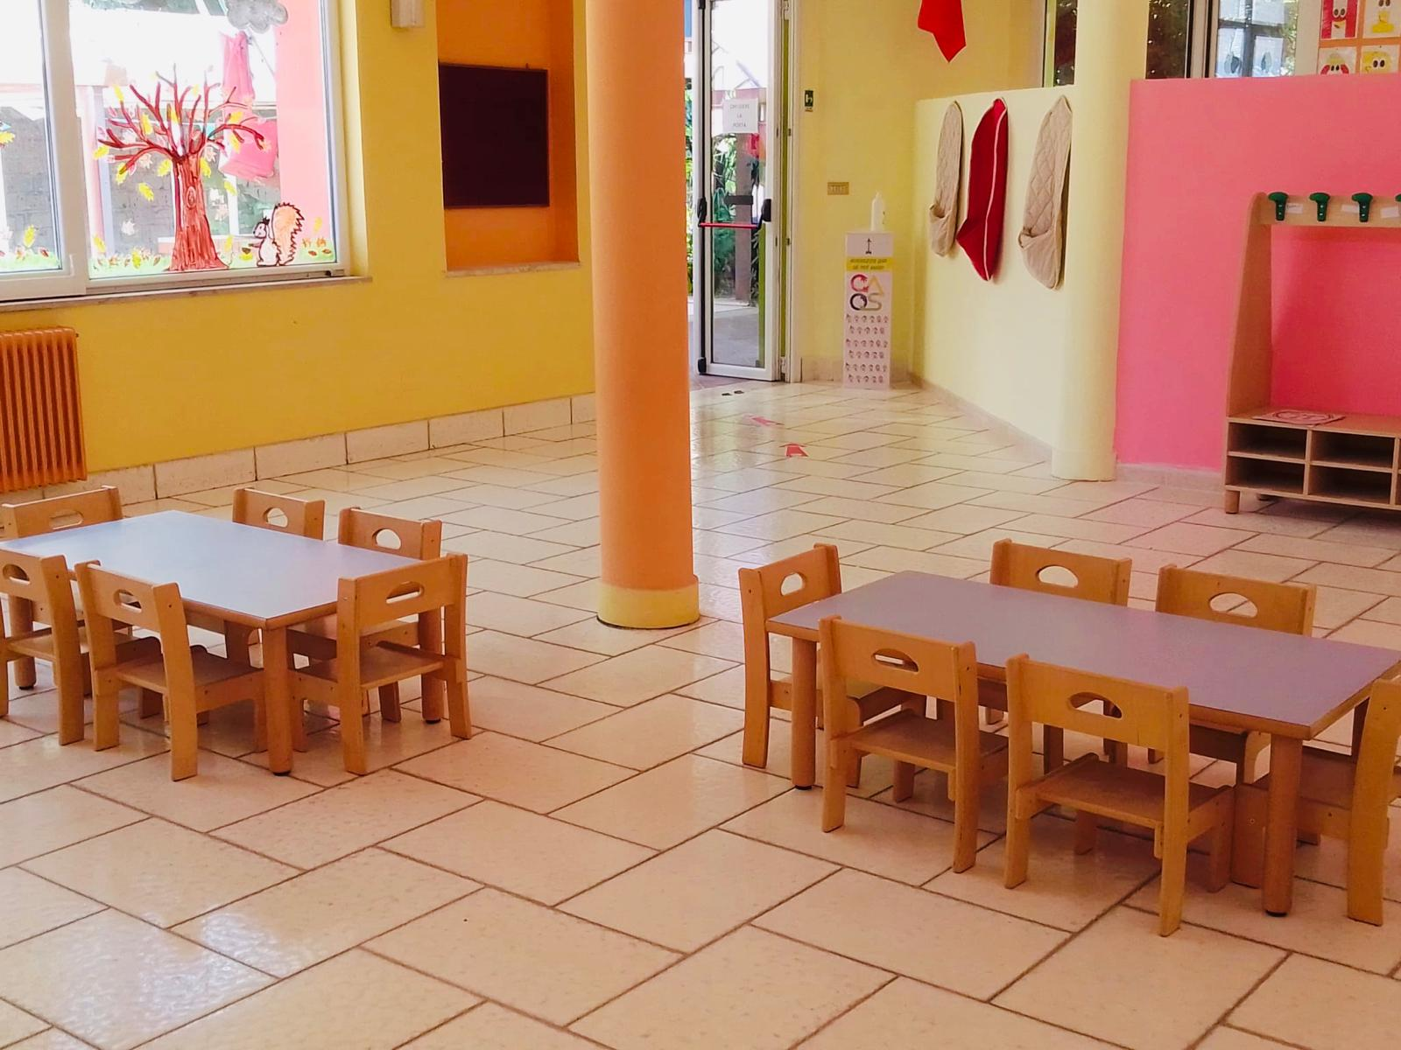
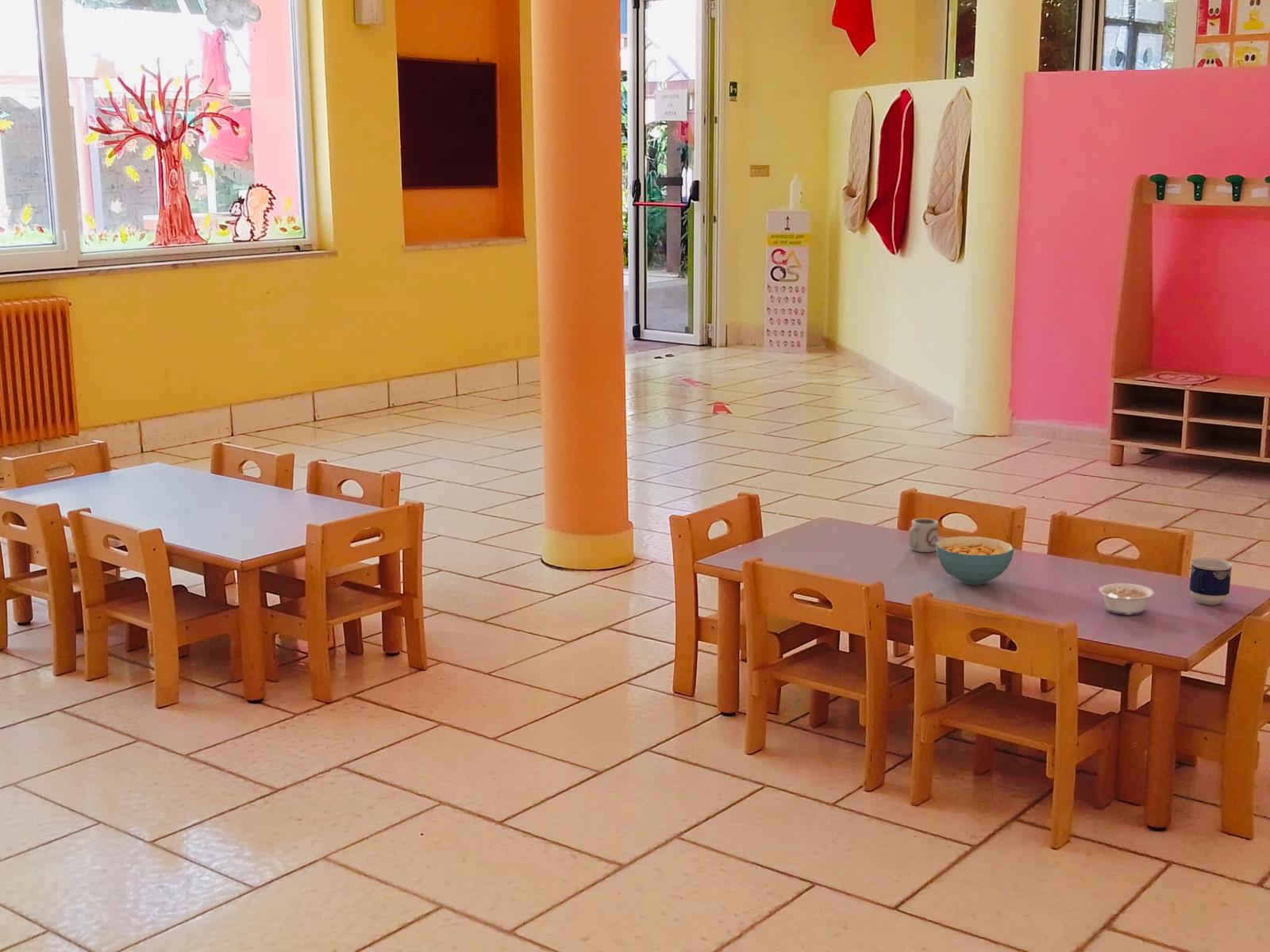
+ cup [908,517,939,553]
+ legume [1087,582,1155,616]
+ cup [1189,557,1233,606]
+ cereal bowl [936,536,1014,585]
